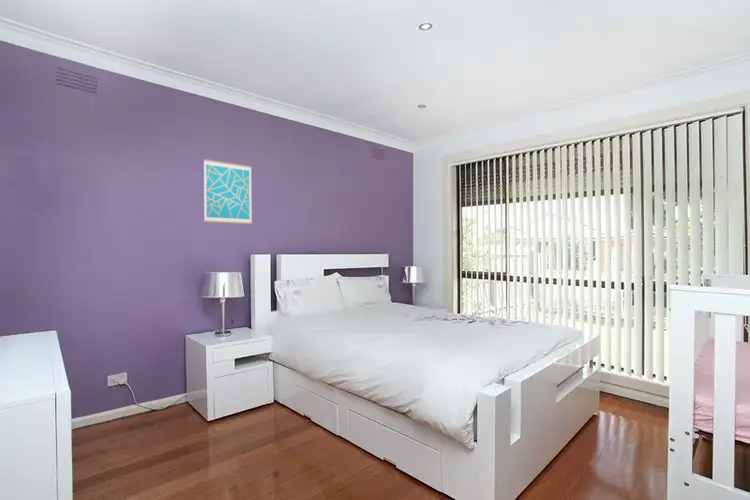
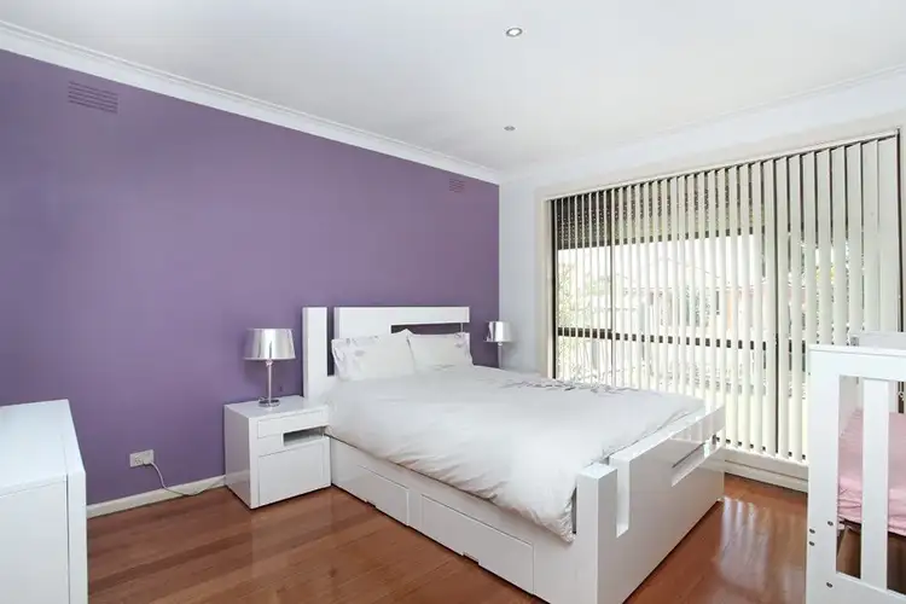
- wall art [203,158,253,225]
